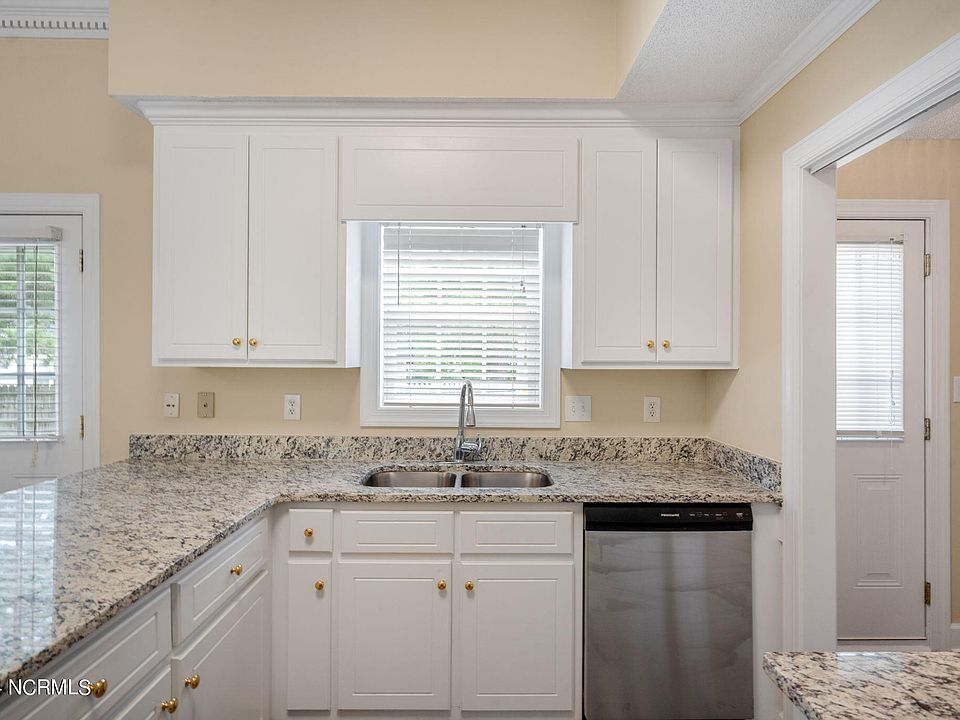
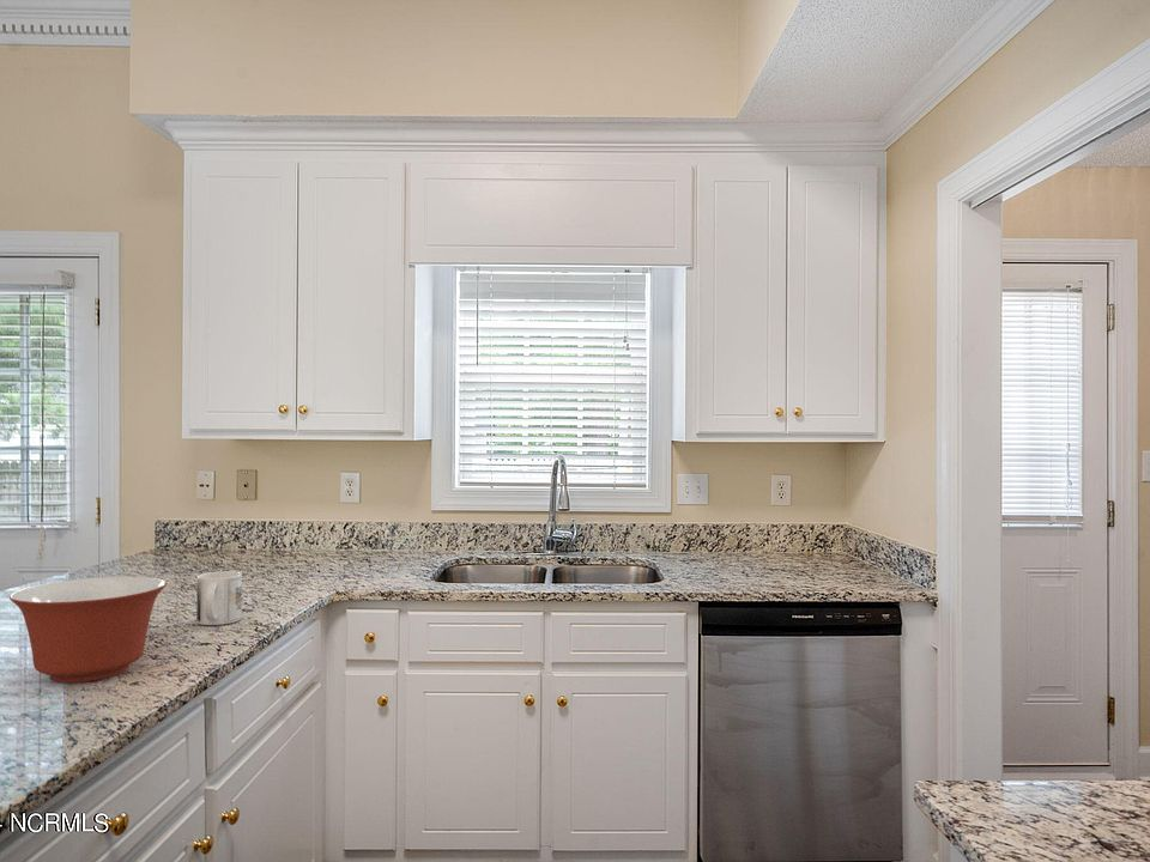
+ mug [195,570,243,626]
+ mixing bowl [8,575,168,684]
